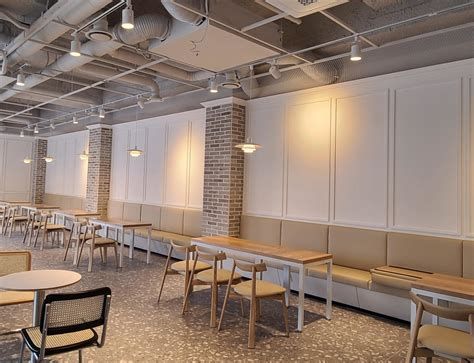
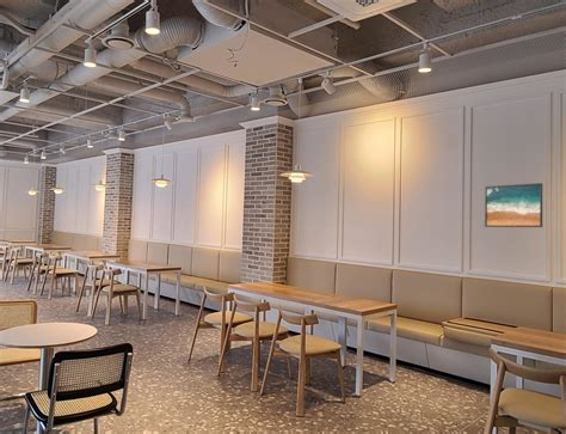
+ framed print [484,182,543,228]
